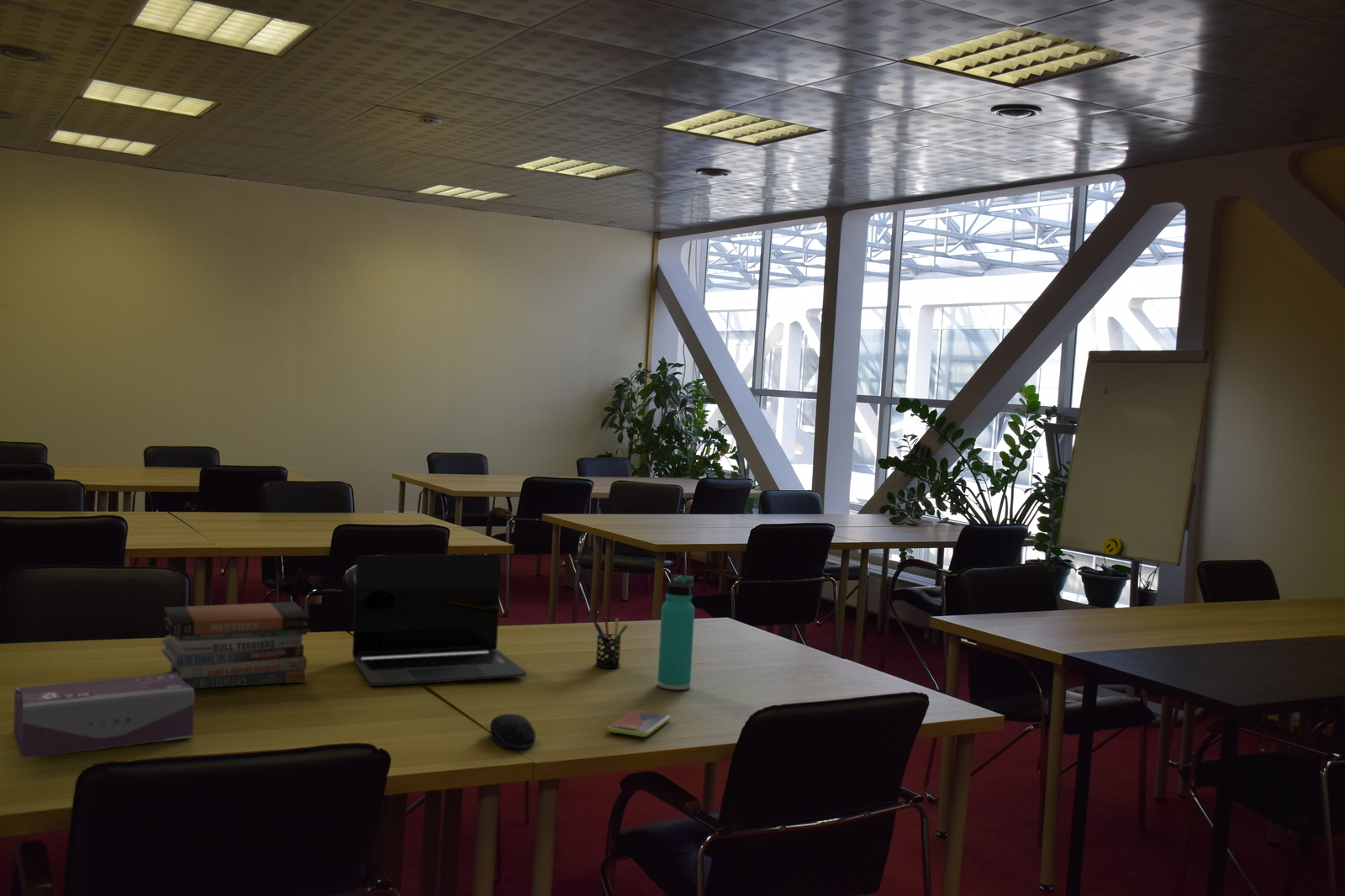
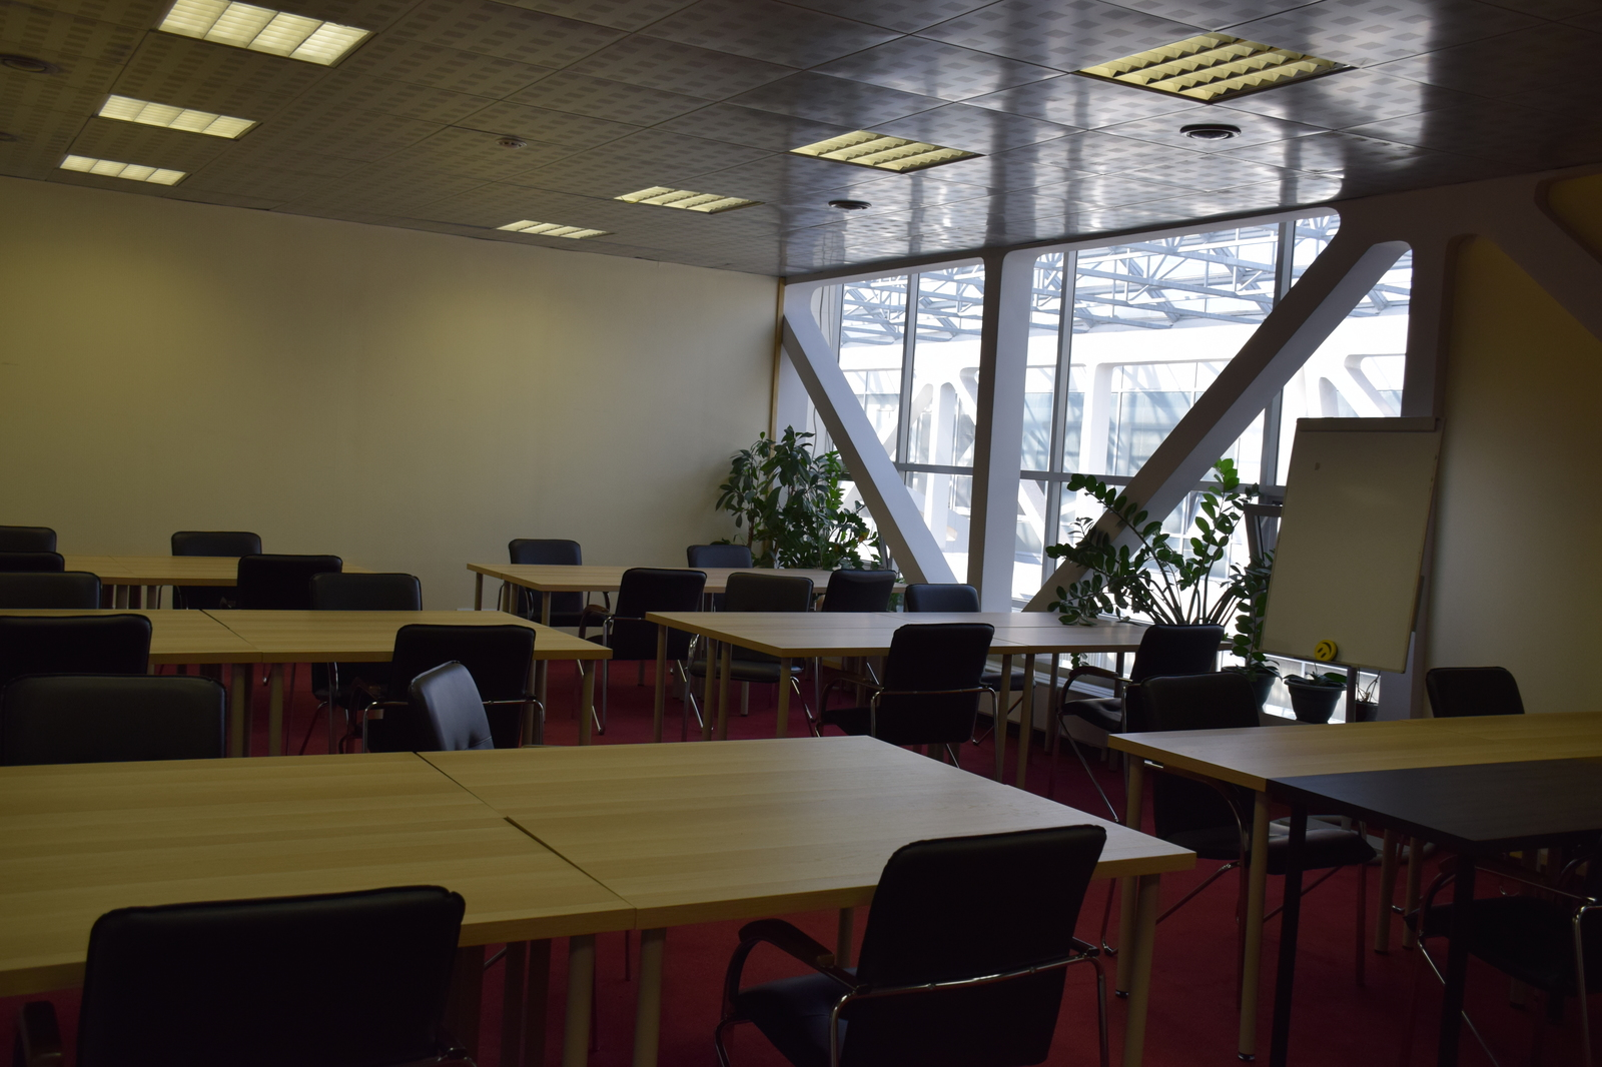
- laptop [351,553,527,687]
- pen holder [593,616,629,669]
- smartphone [607,709,671,738]
- thermos bottle [657,573,695,691]
- computer mouse [489,713,536,750]
- book stack [160,601,311,689]
- tissue box [13,672,196,760]
